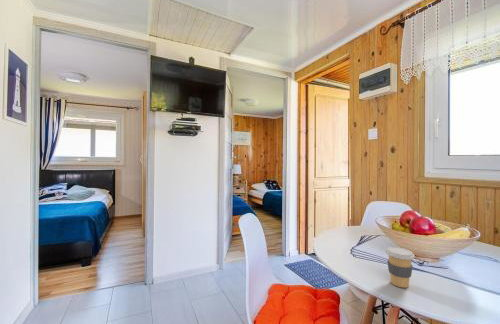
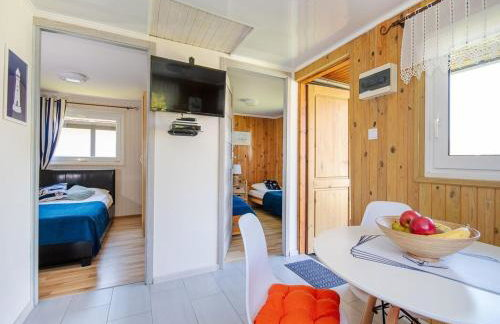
- coffee cup [385,246,416,289]
